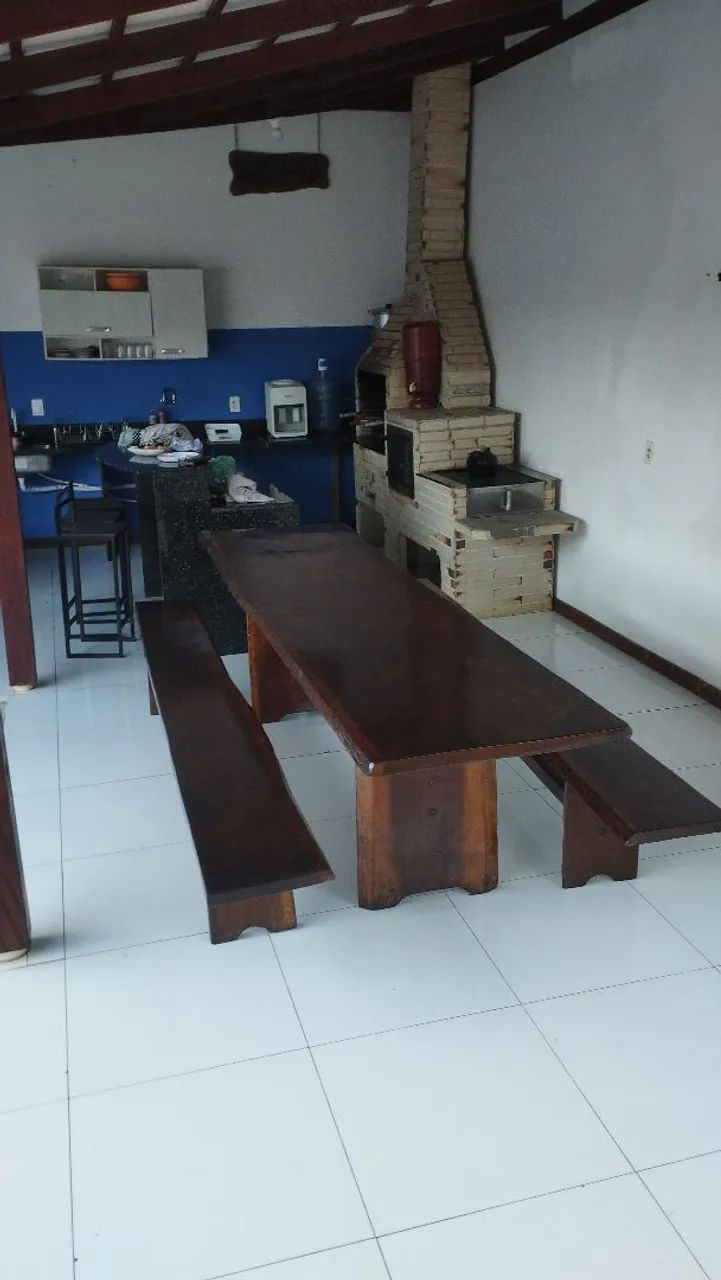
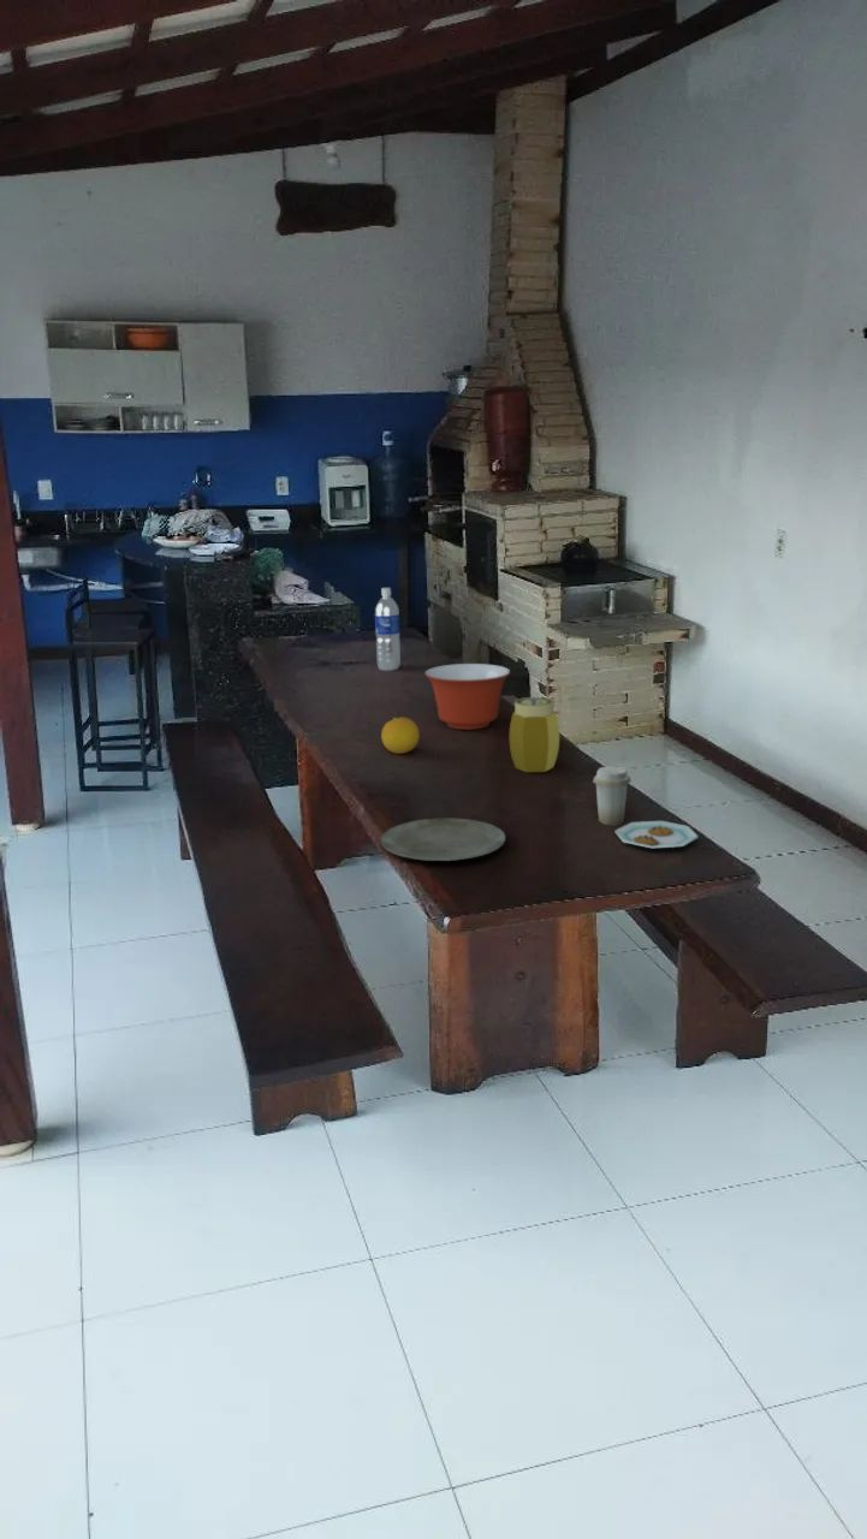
+ mixing bowl [423,662,511,731]
+ plate [592,763,700,849]
+ jar [509,696,560,773]
+ fruit [380,715,421,755]
+ plate [380,816,506,862]
+ water bottle [374,587,402,672]
